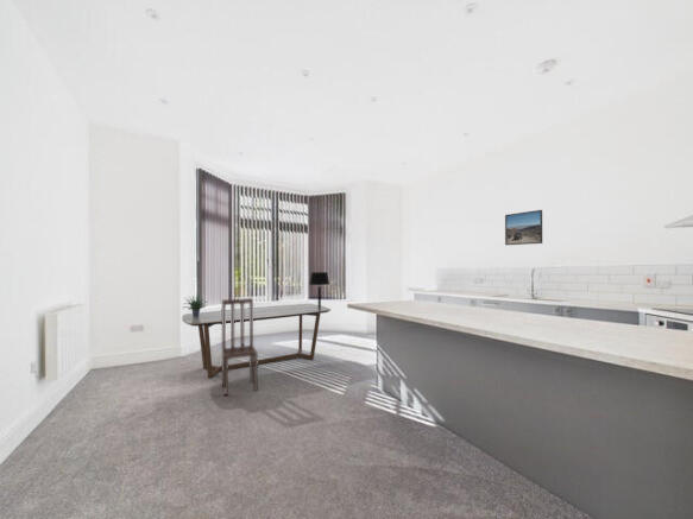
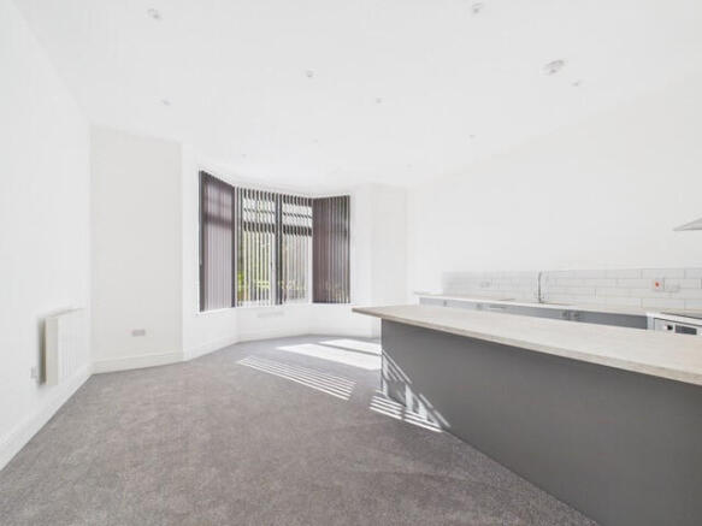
- table lamp [308,271,330,309]
- potted plant [183,291,208,316]
- dining table [181,303,332,379]
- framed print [504,209,543,246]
- chair [221,297,259,398]
